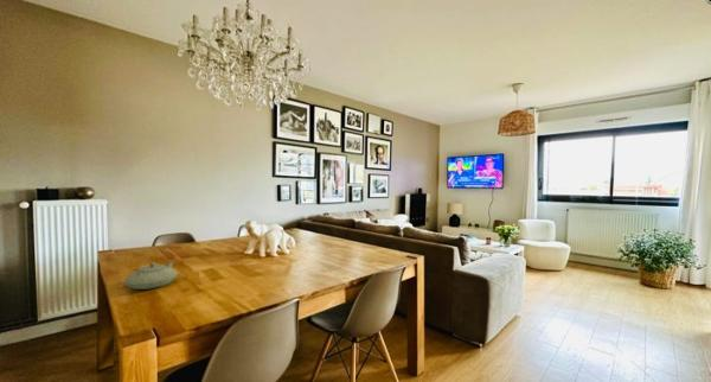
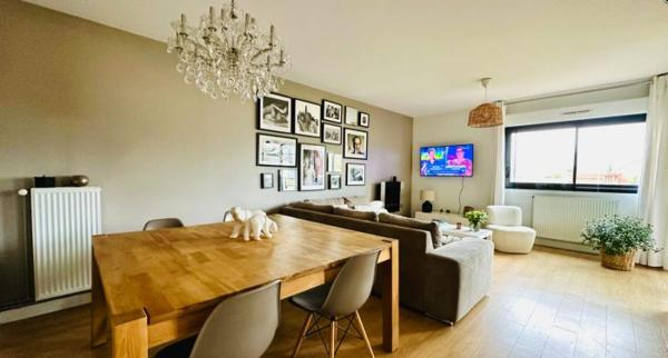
- teapot [123,248,179,291]
